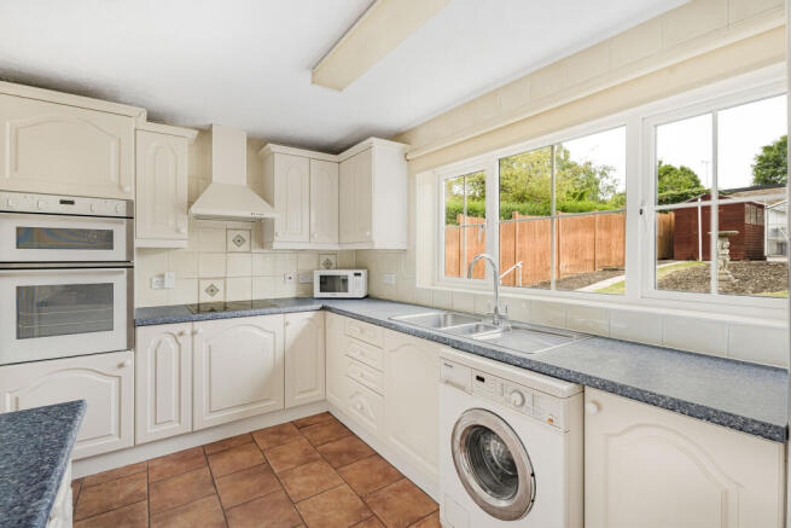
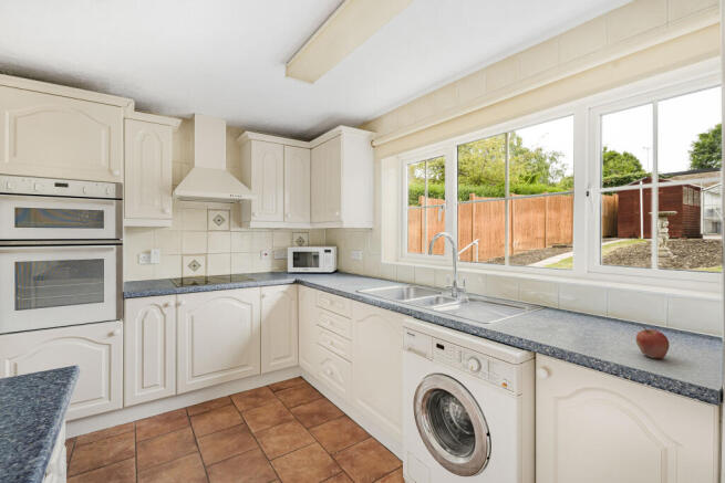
+ fruit [634,325,671,359]
